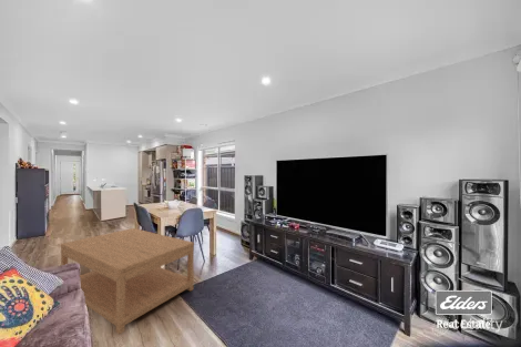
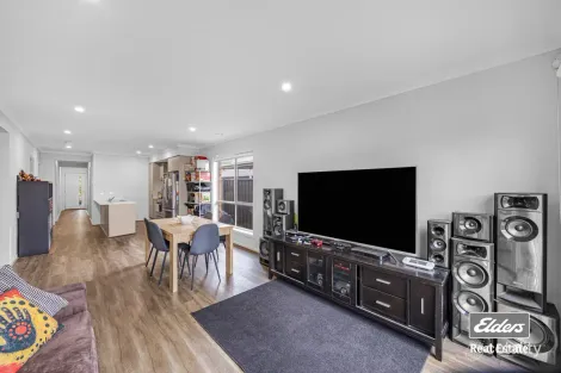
- coffee table [60,227,195,336]
